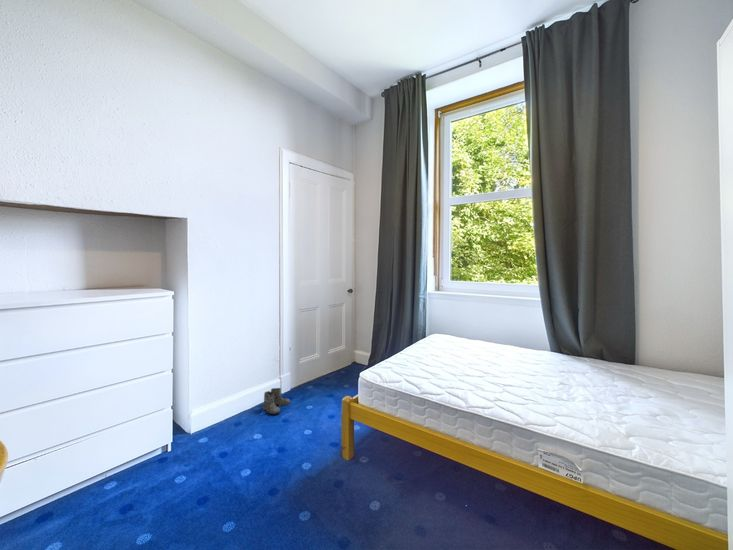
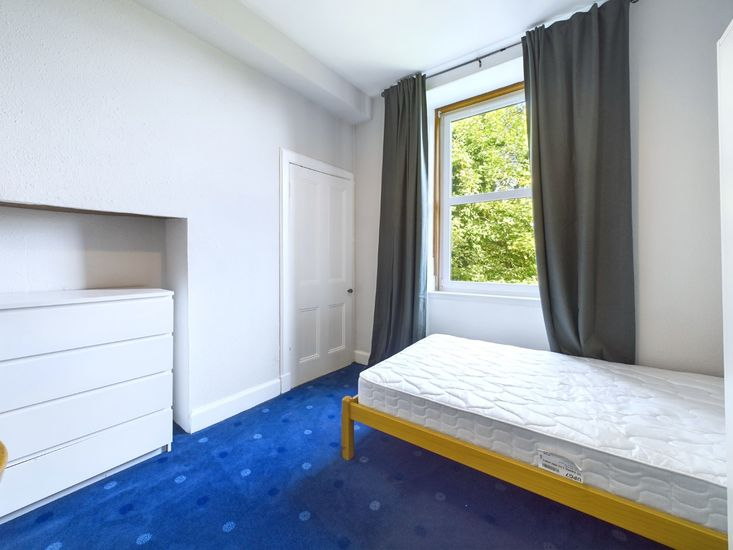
- boots [262,387,291,415]
